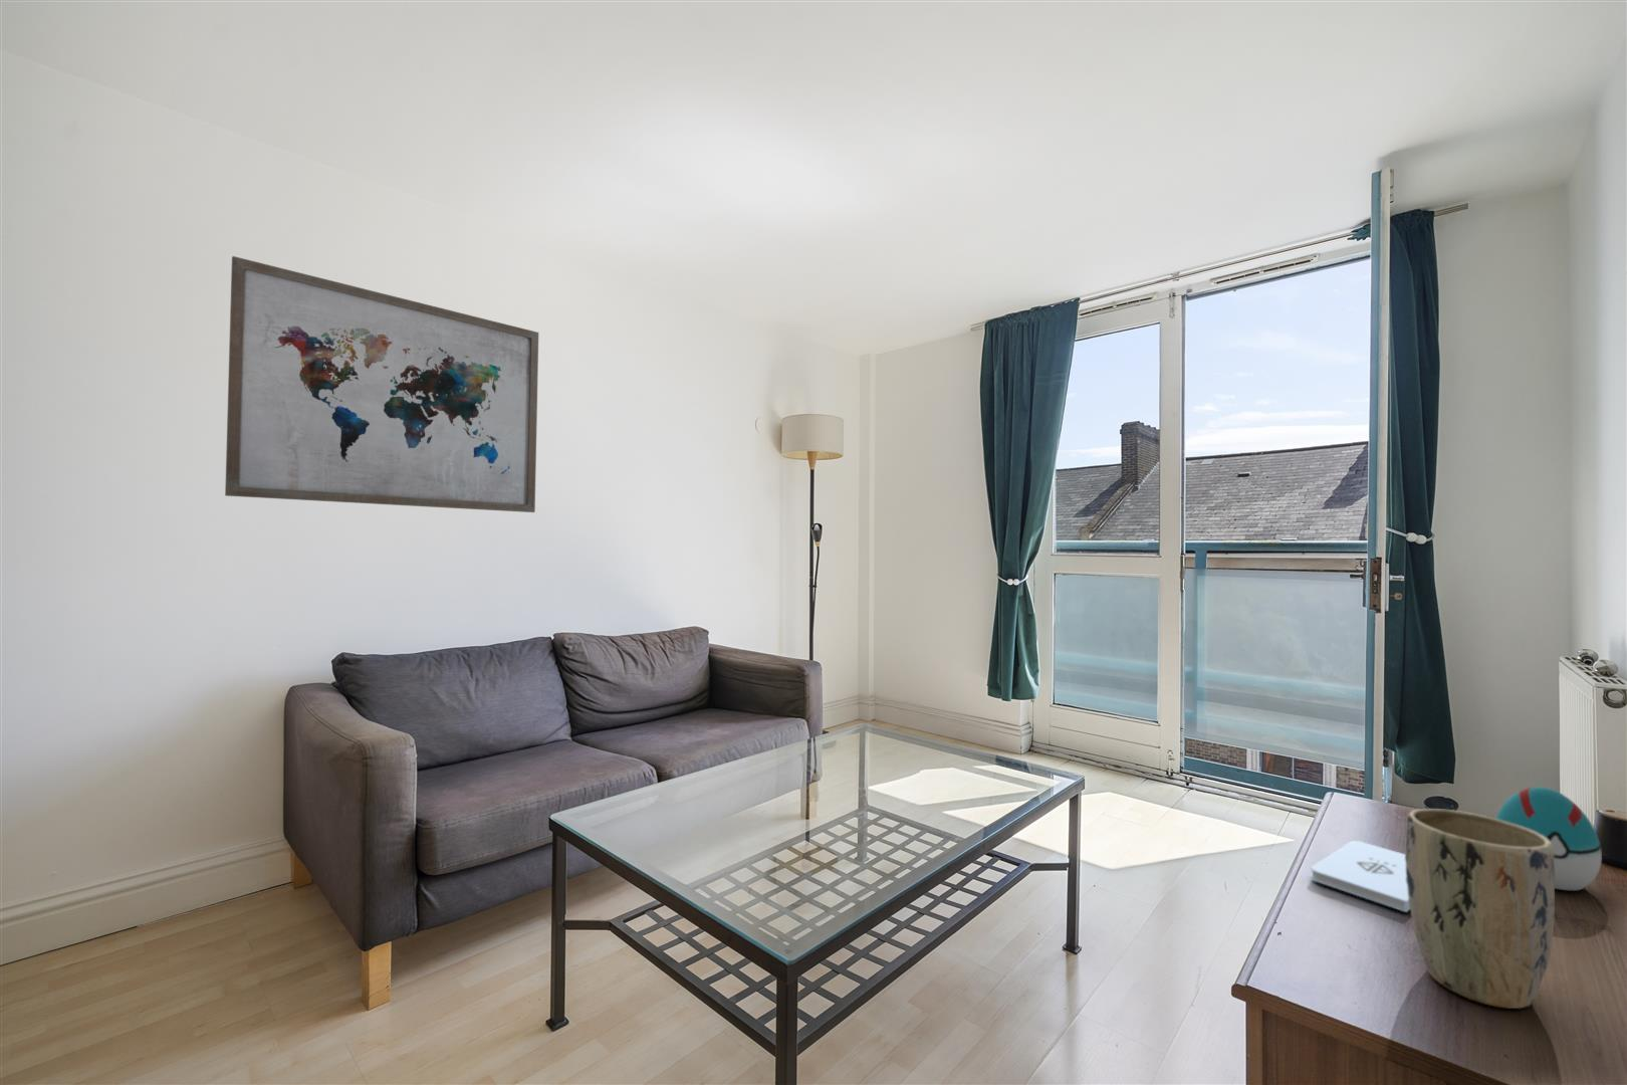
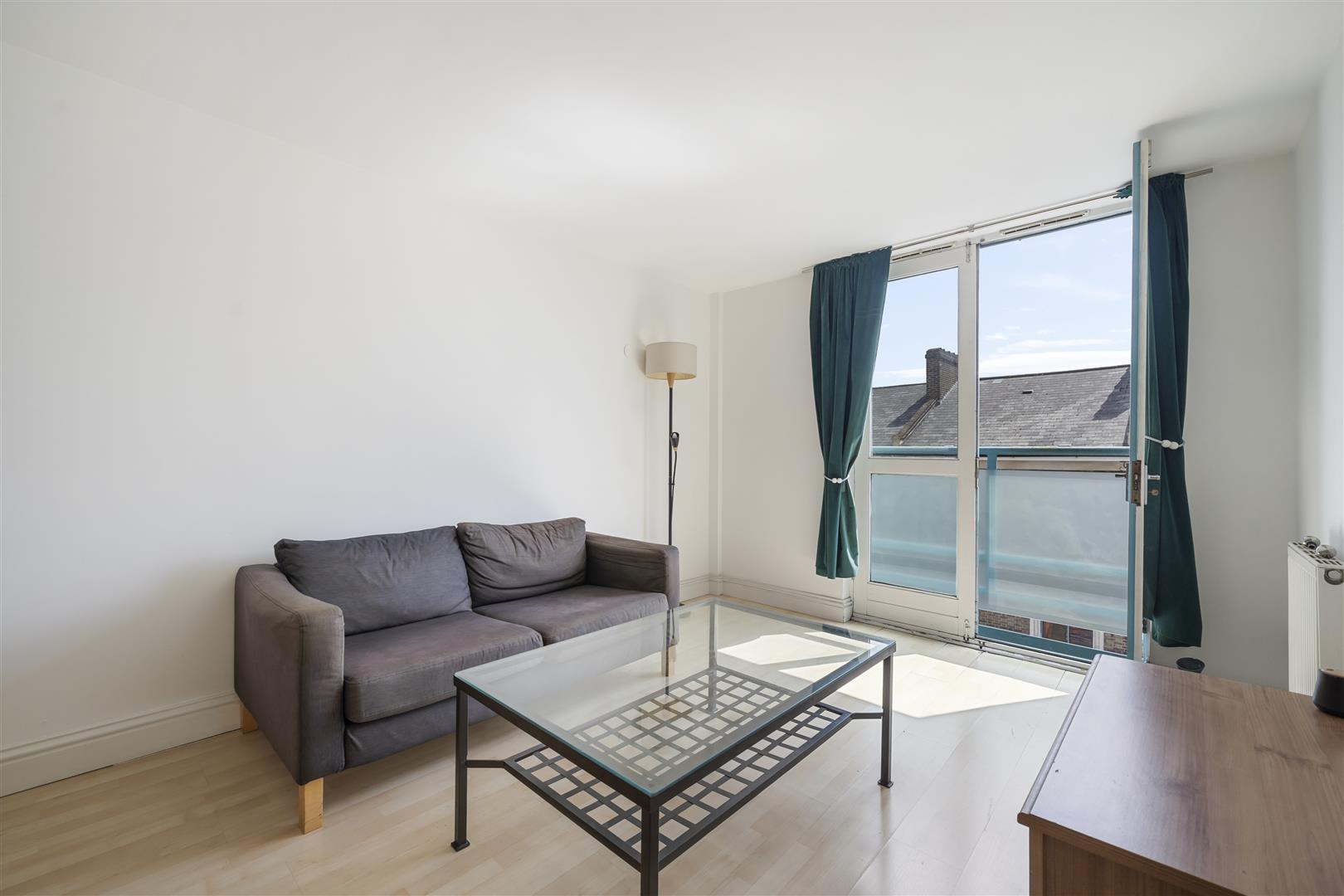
- plant pot [1405,808,1556,1010]
- notepad [1310,840,1410,913]
- wall art [224,256,540,513]
- decorative egg [1494,786,1603,891]
